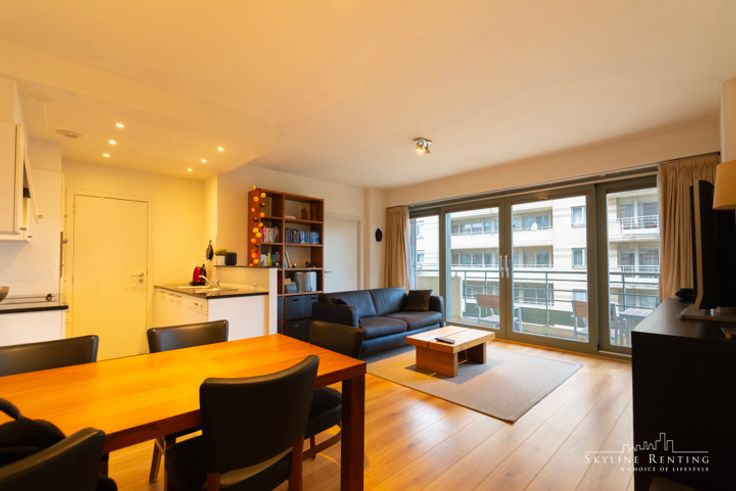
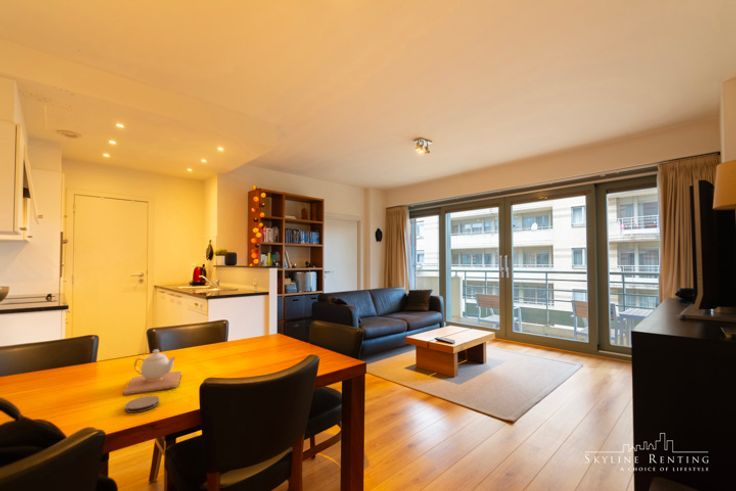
+ coaster [124,395,161,414]
+ teapot [122,348,182,396]
